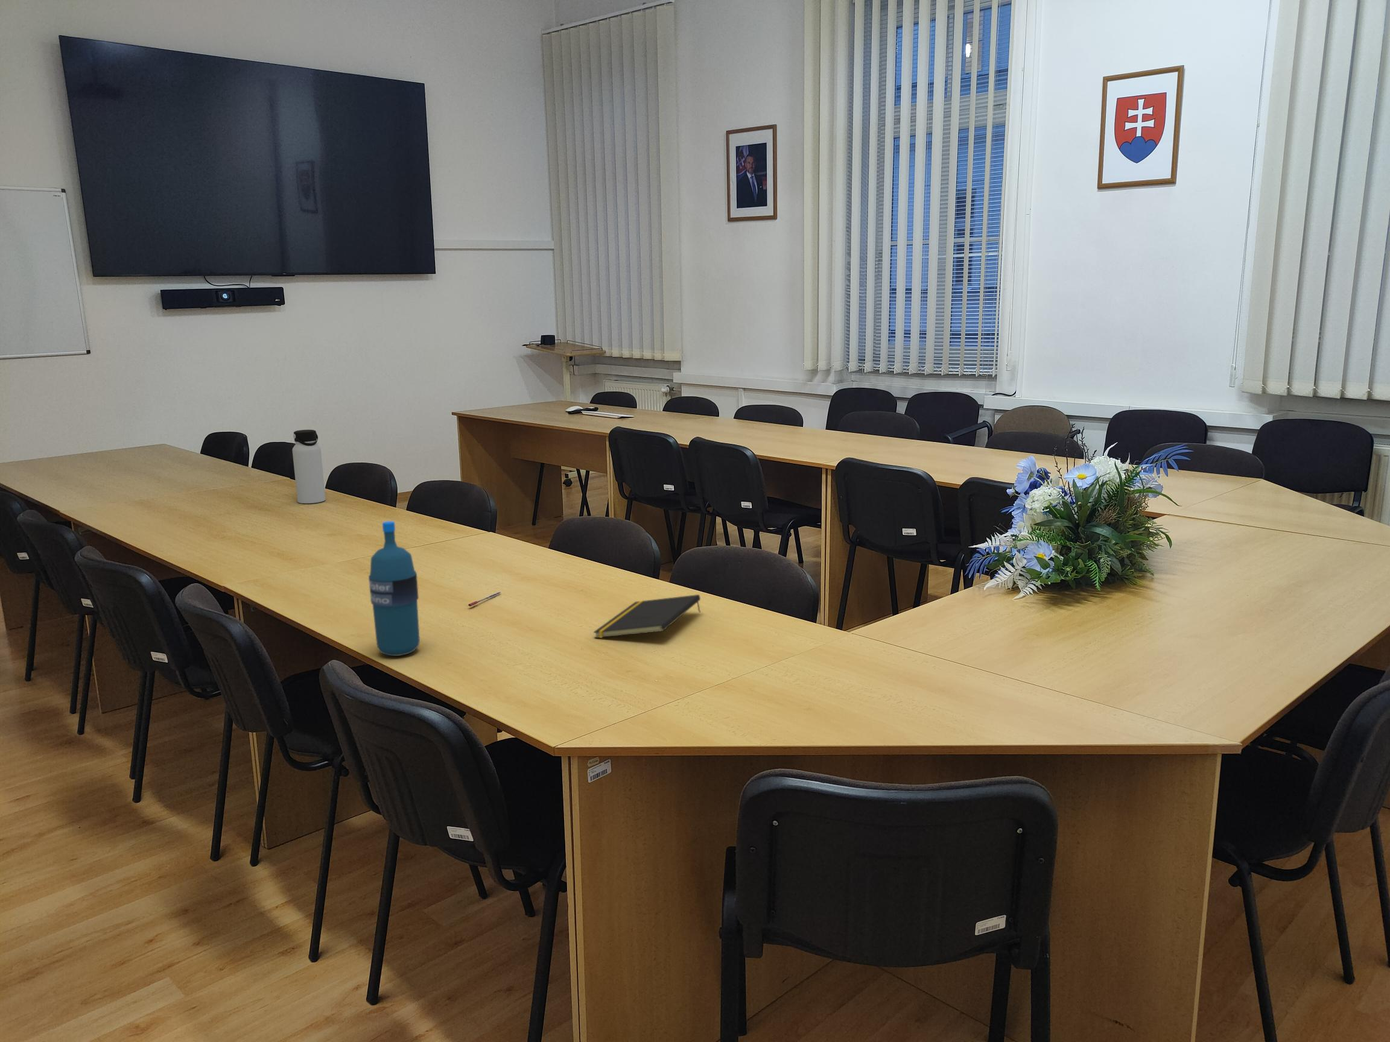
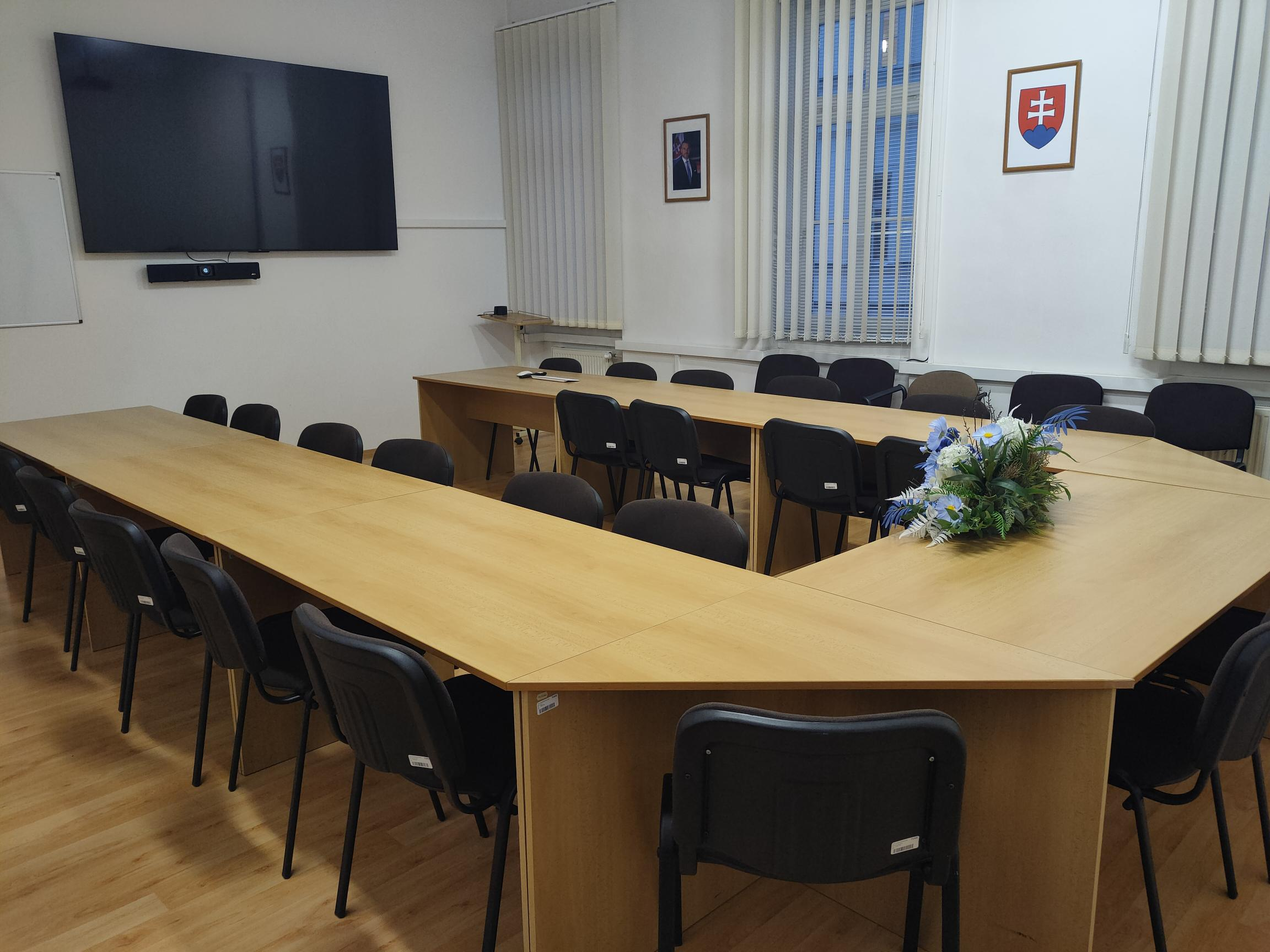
- pen [467,591,501,606]
- notepad [593,594,702,638]
- water bottle [368,520,420,657]
- water bottle [292,429,326,505]
